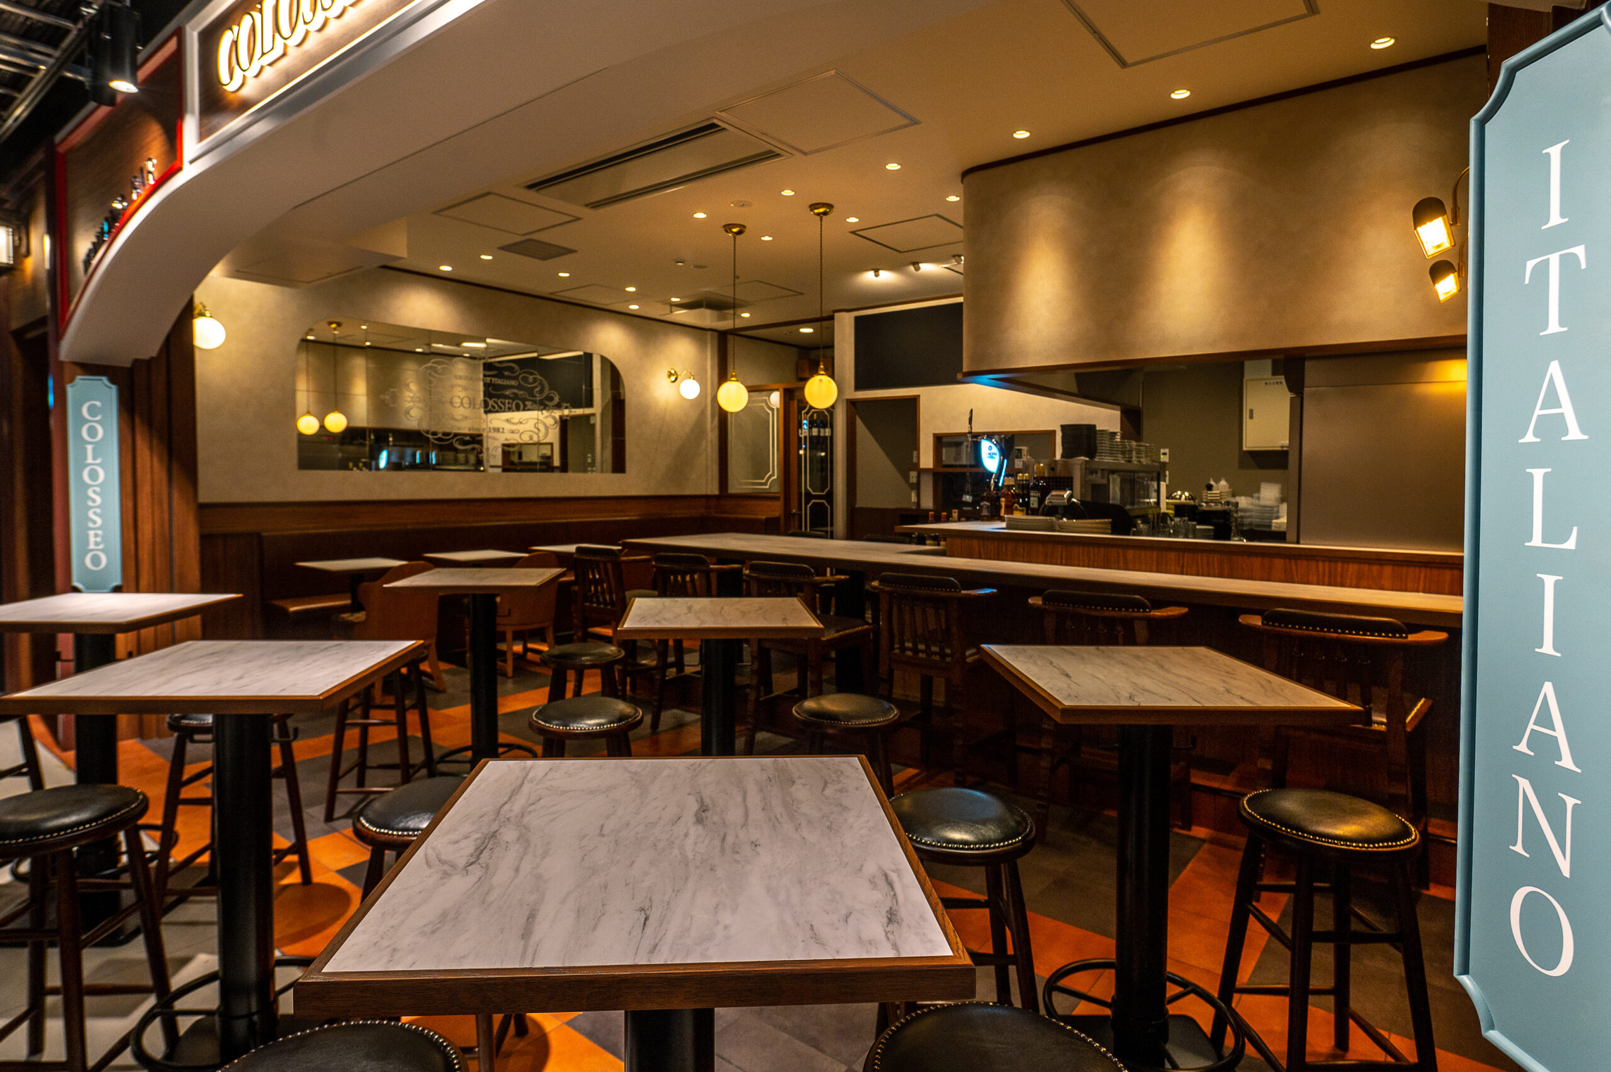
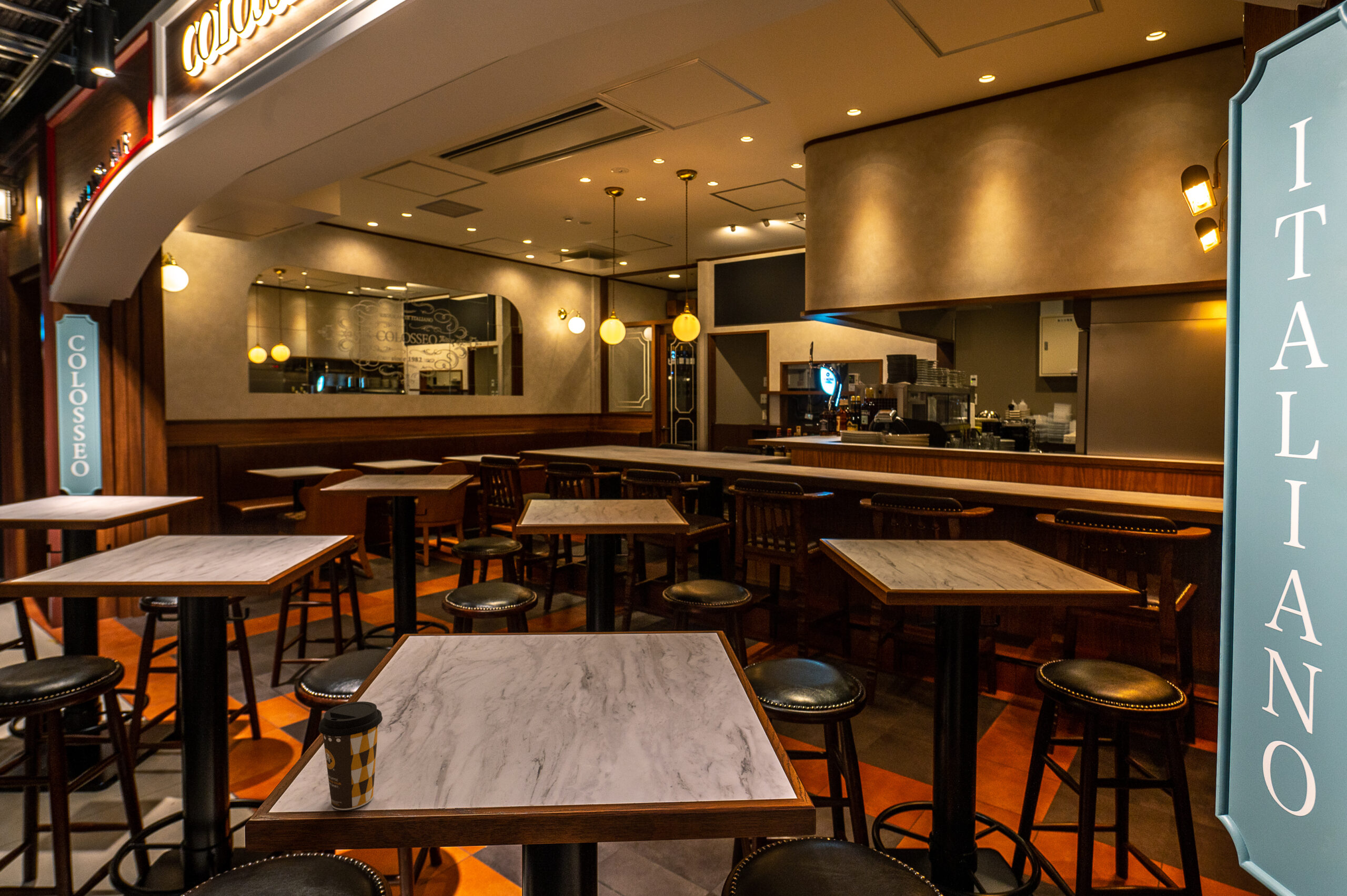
+ coffee cup [318,701,383,811]
